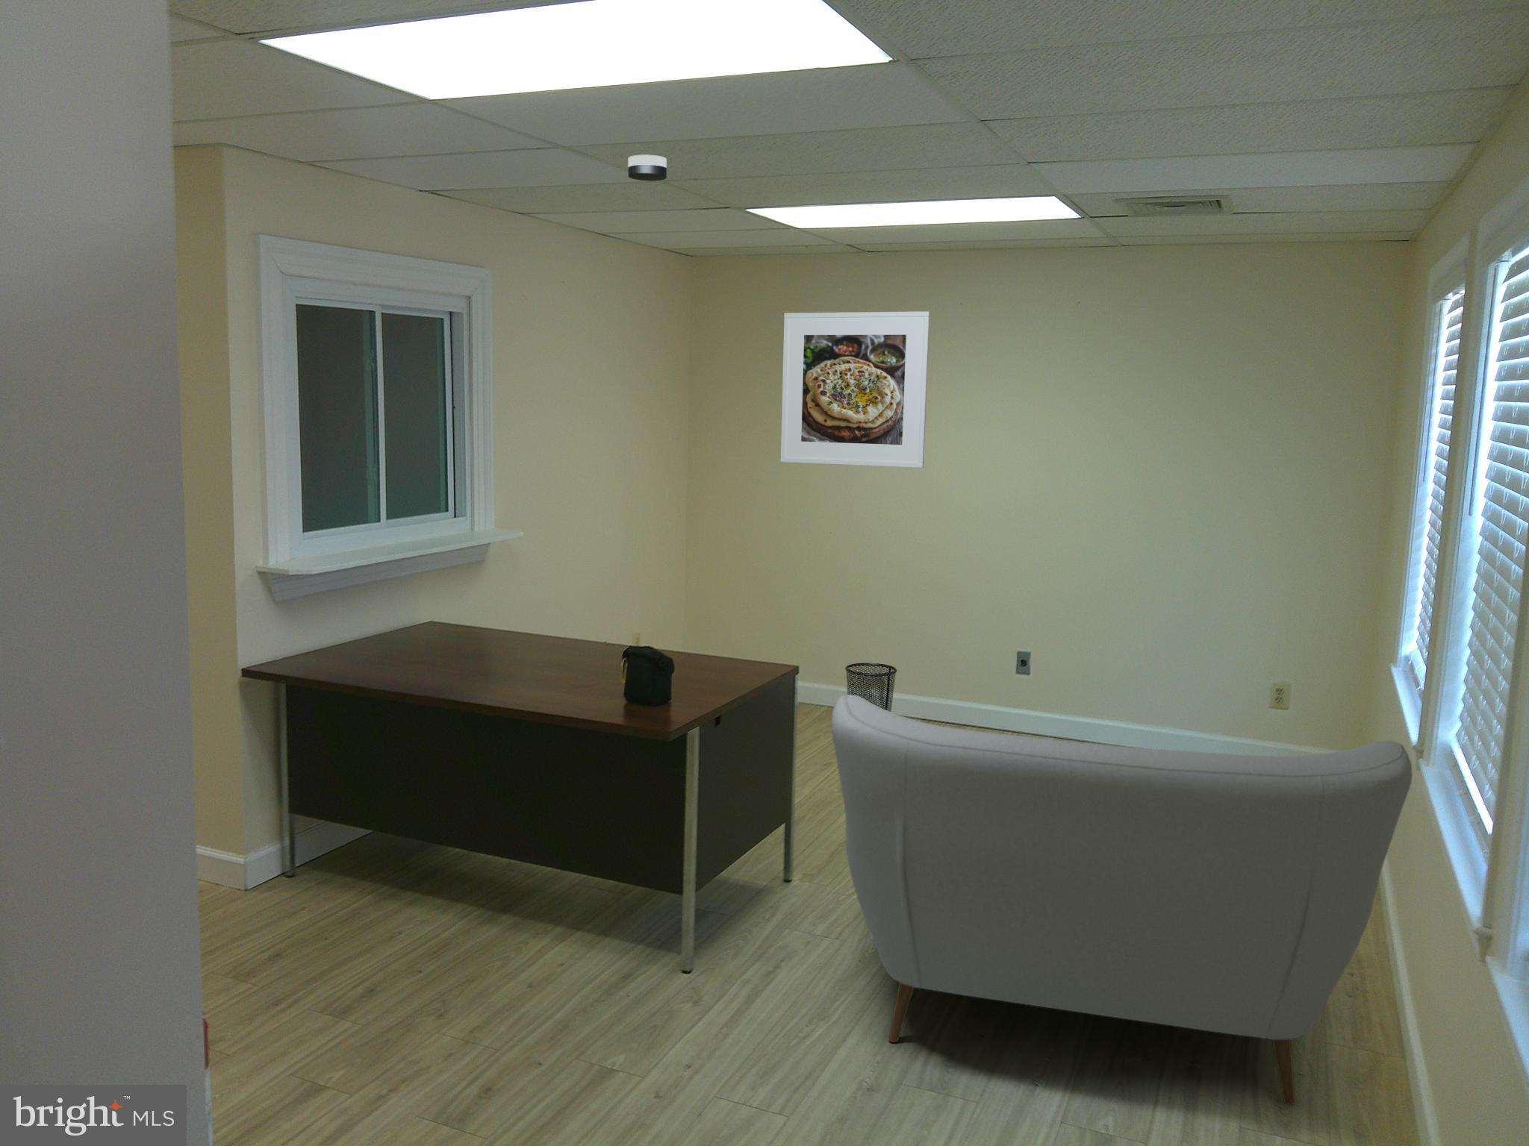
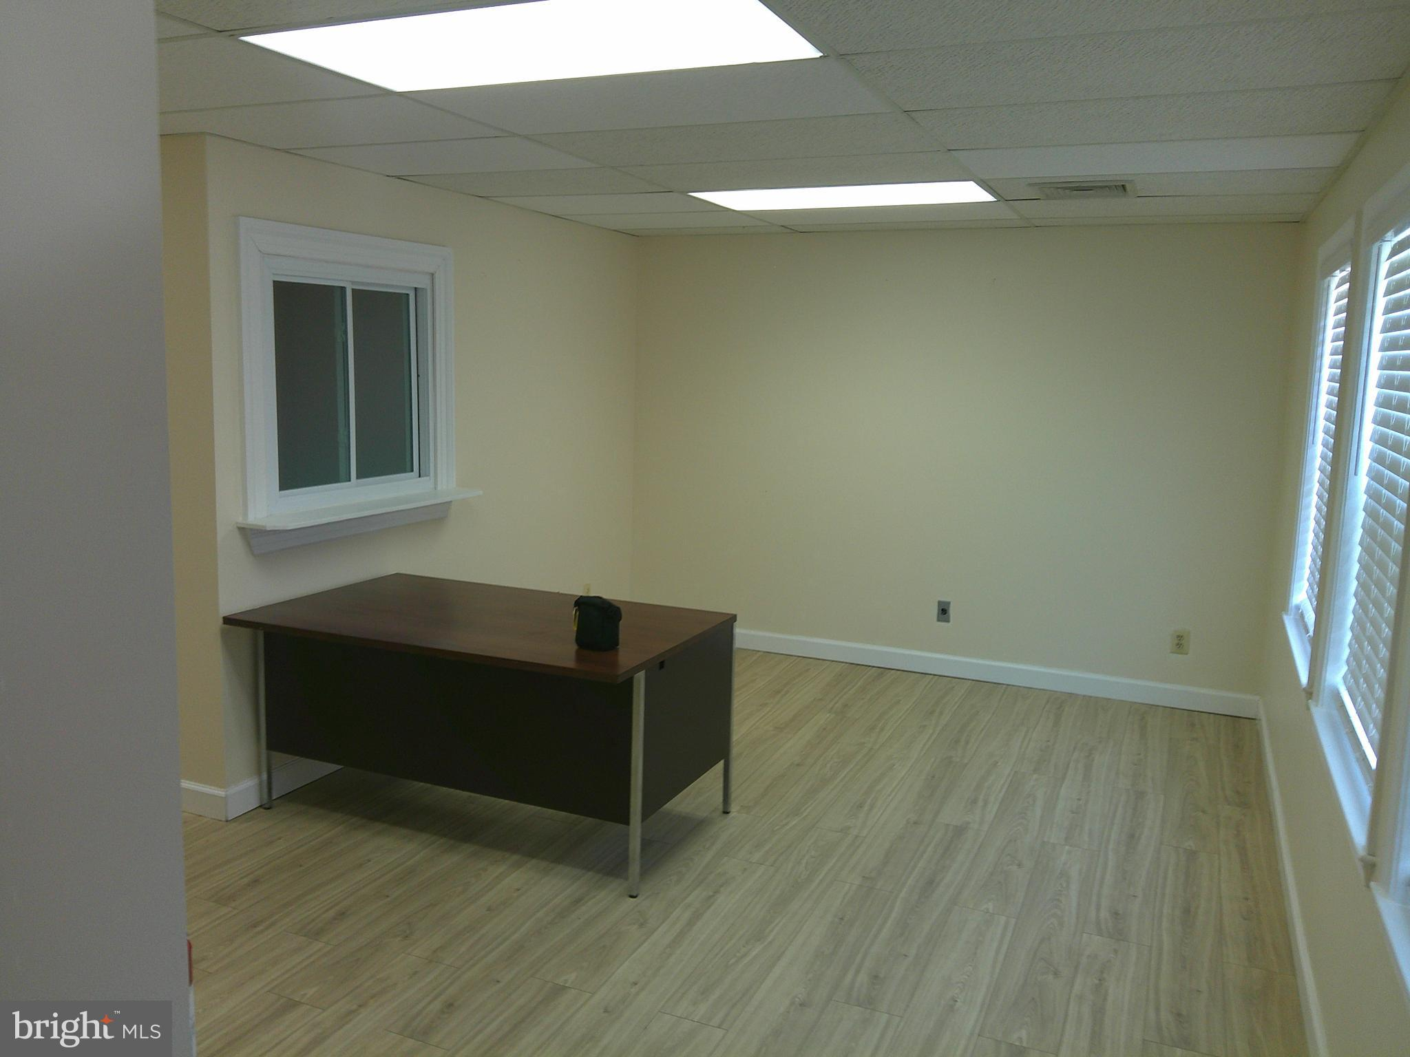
- waste bin [844,662,898,711]
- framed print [780,311,931,468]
- loveseat [831,693,1413,1106]
- smoke detector [627,154,667,182]
